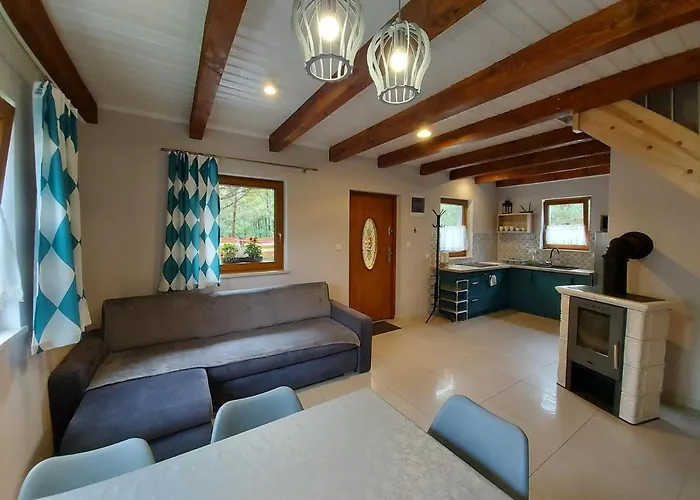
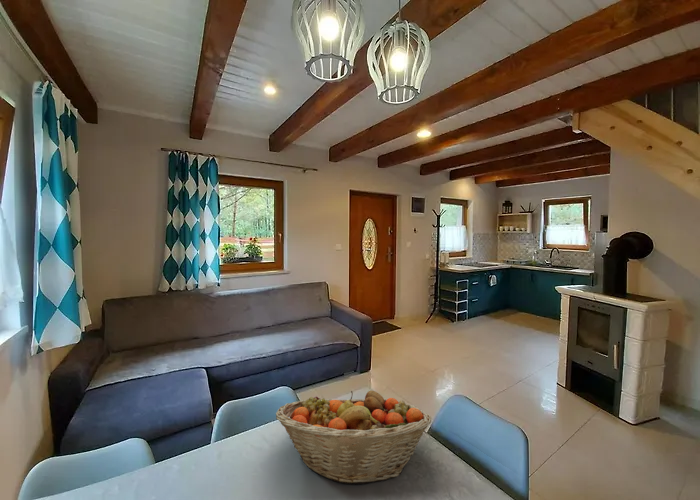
+ fruit basket [275,390,432,486]
